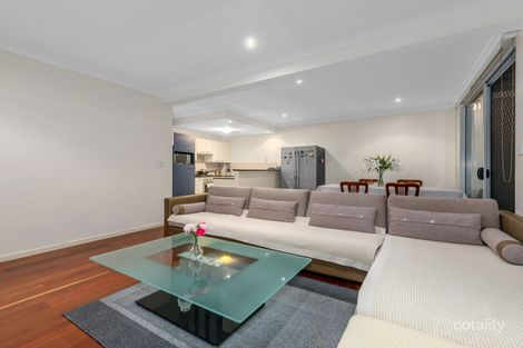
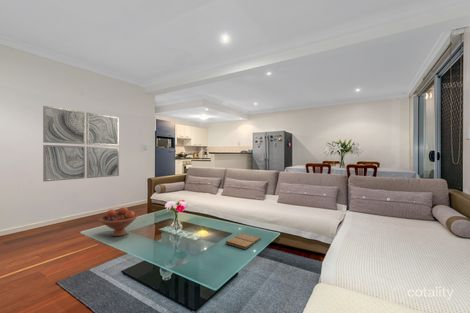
+ wall art [42,105,120,183]
+ book [225,232,262,250]
+ fruit bowl [99,206,139,237]
